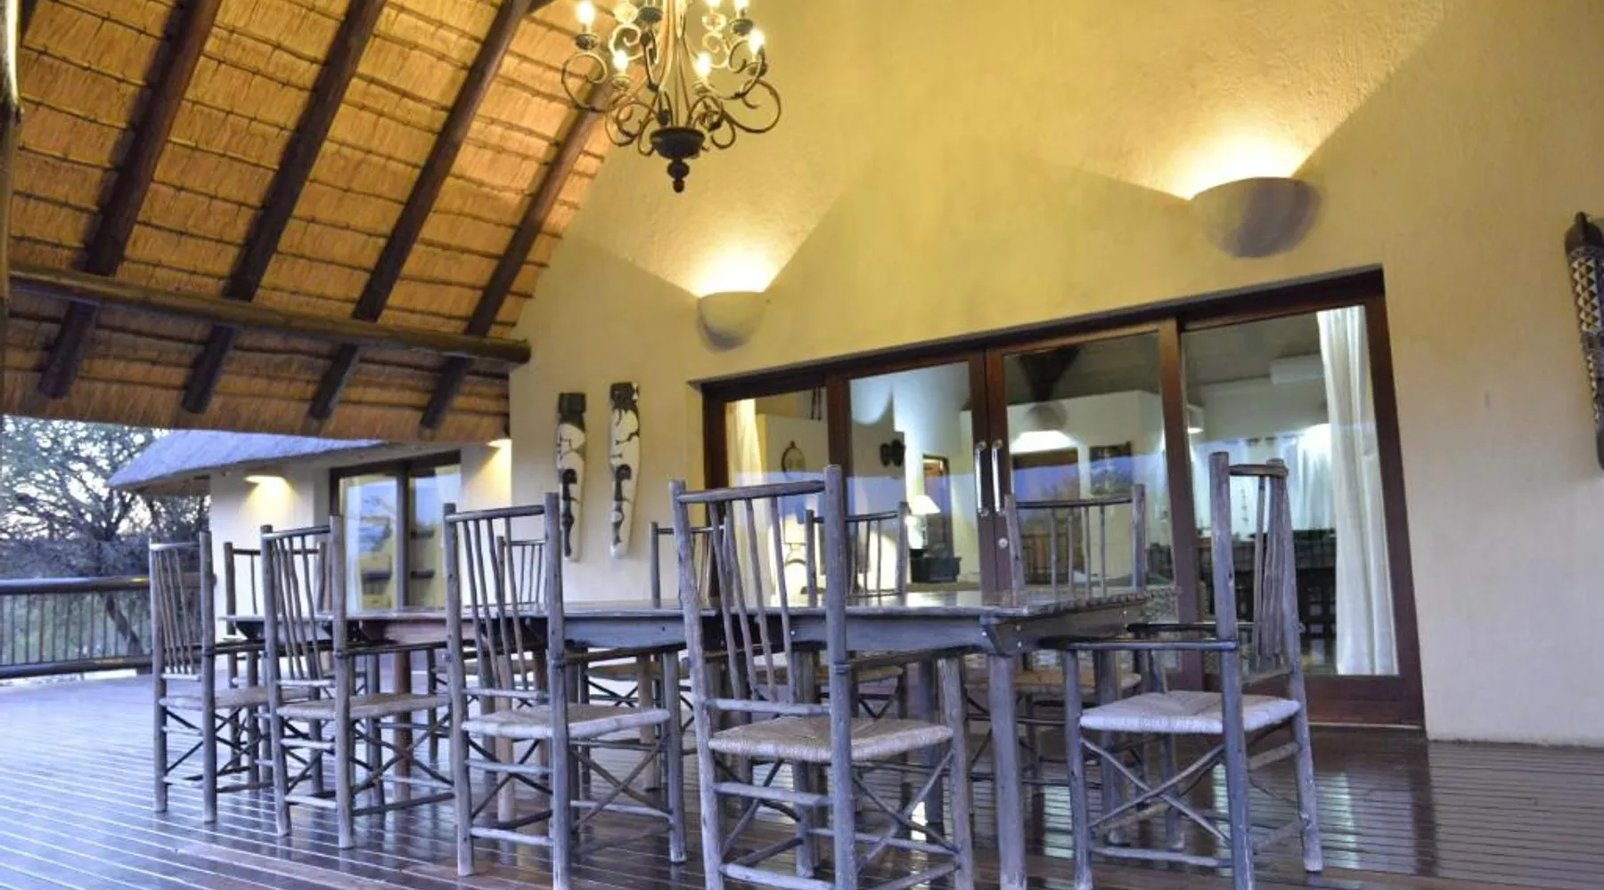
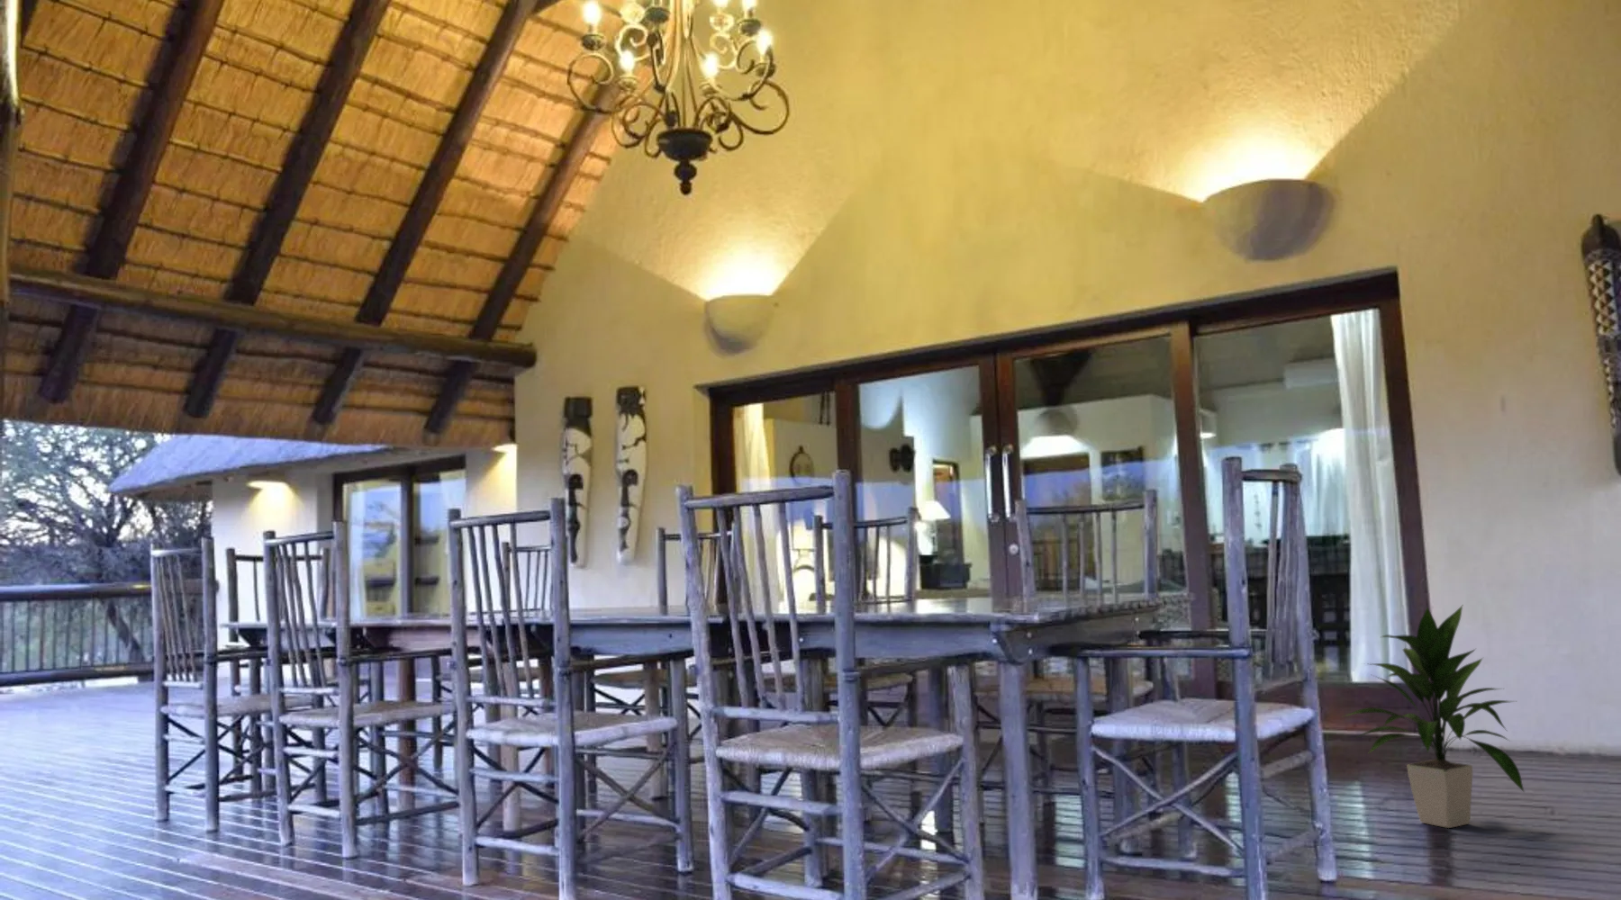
+ indoor plant [1340,605,1526,829]
